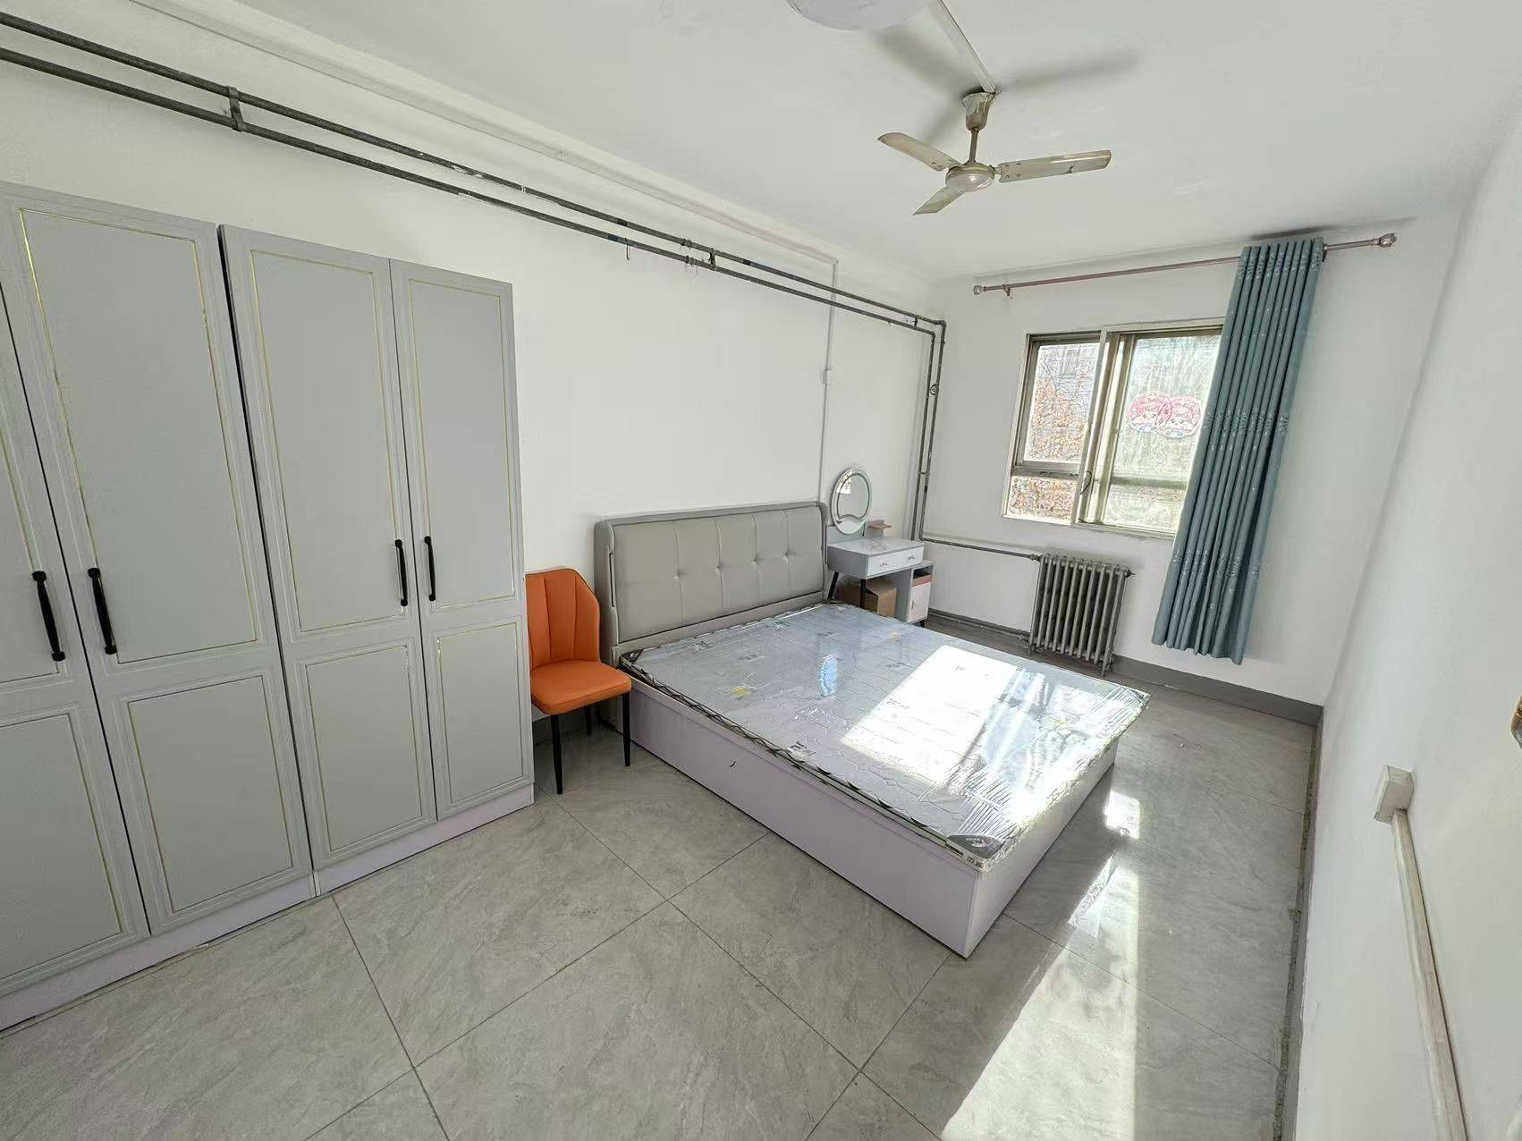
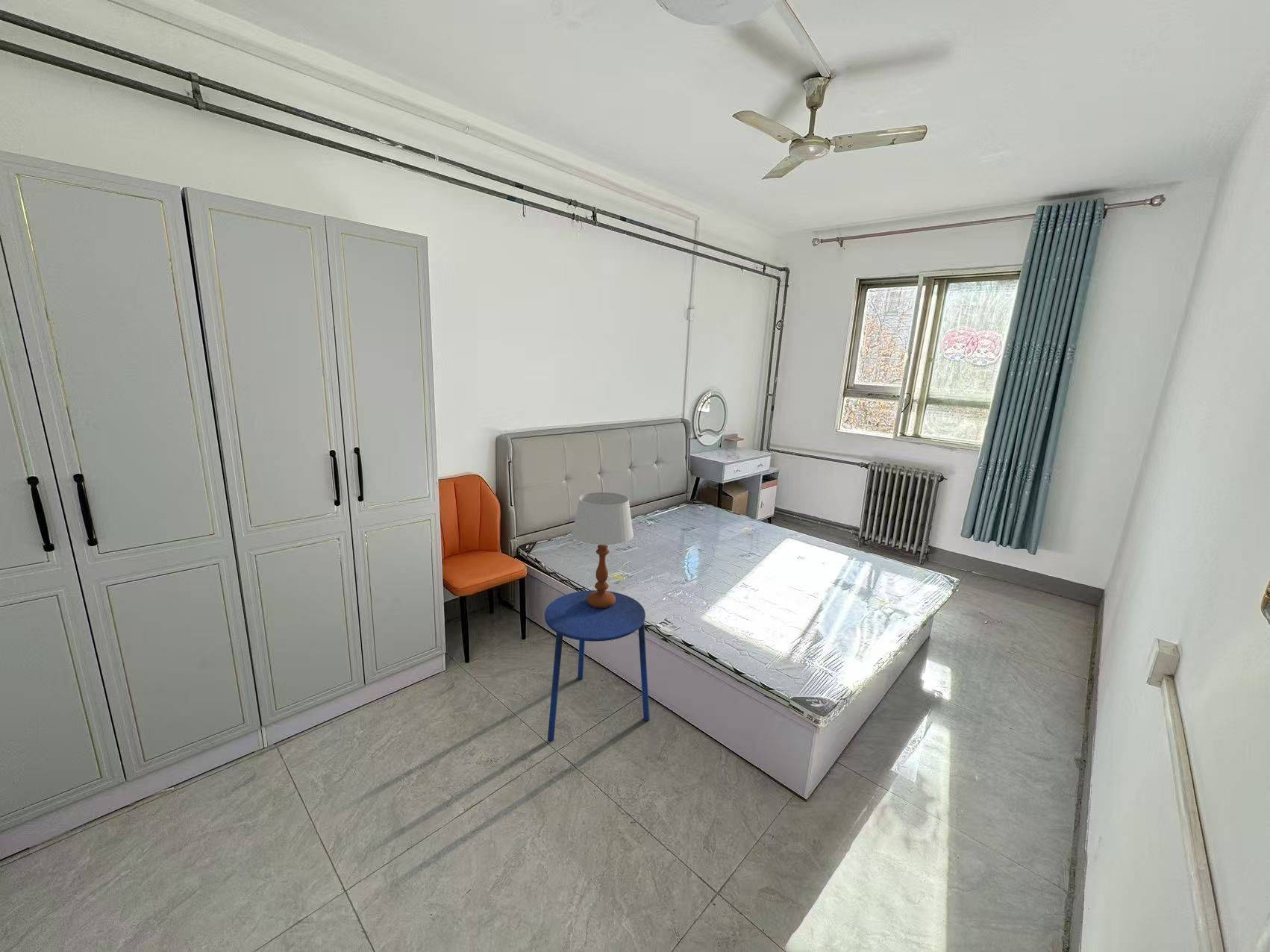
+ side table [544,589,651,742]
+ table lamp [572,492,634,608]
